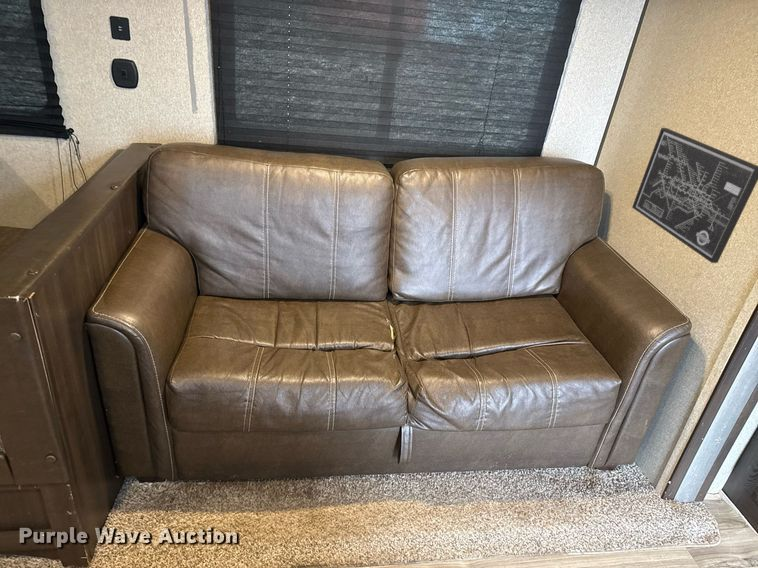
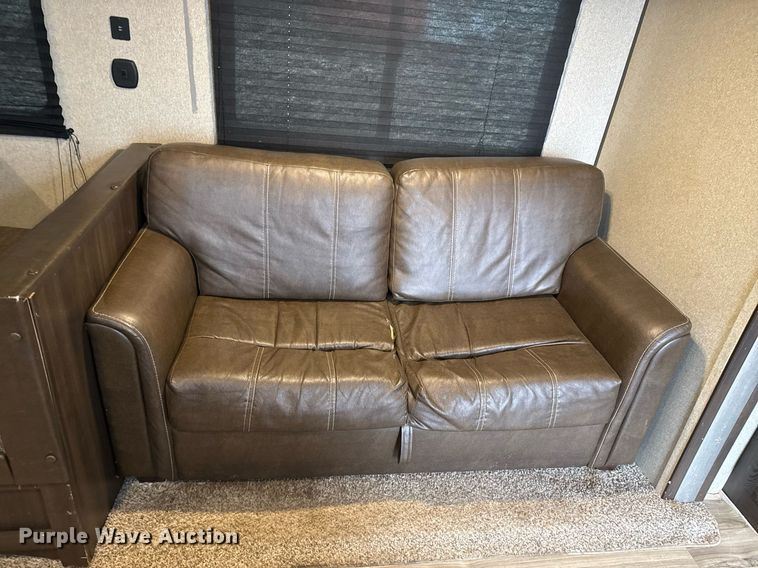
- wall art [631,127,758,264]
